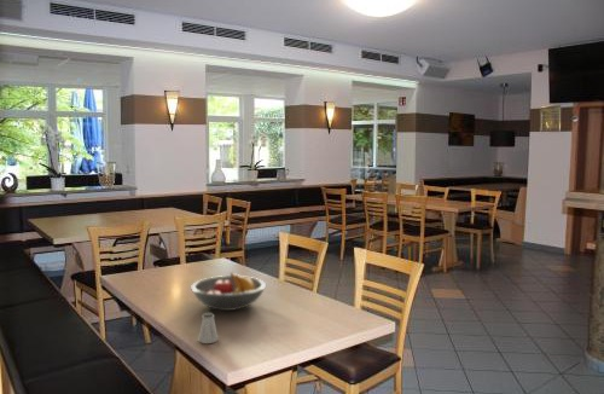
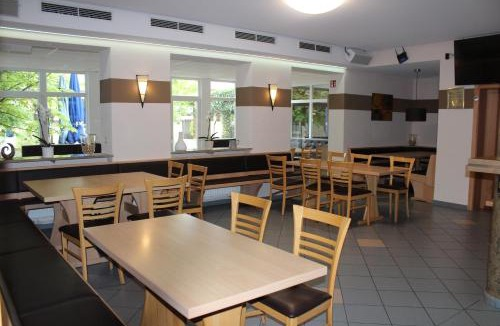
- saltshaker [197,312,220,344]
- fruit bowl [190,271,267,312]
